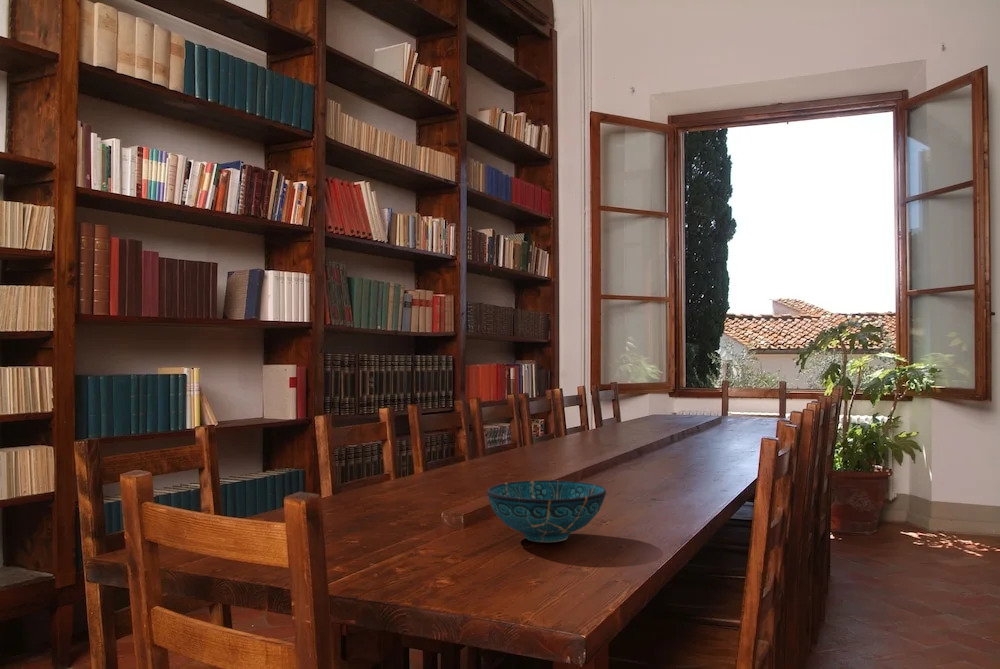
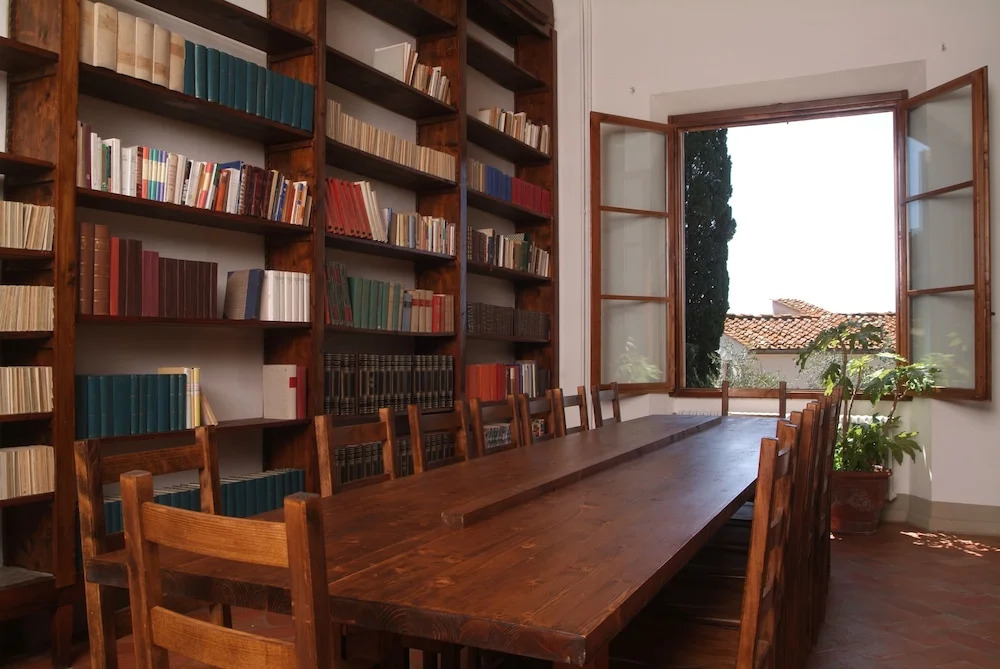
- decorative bowl [486,479,607,543]
